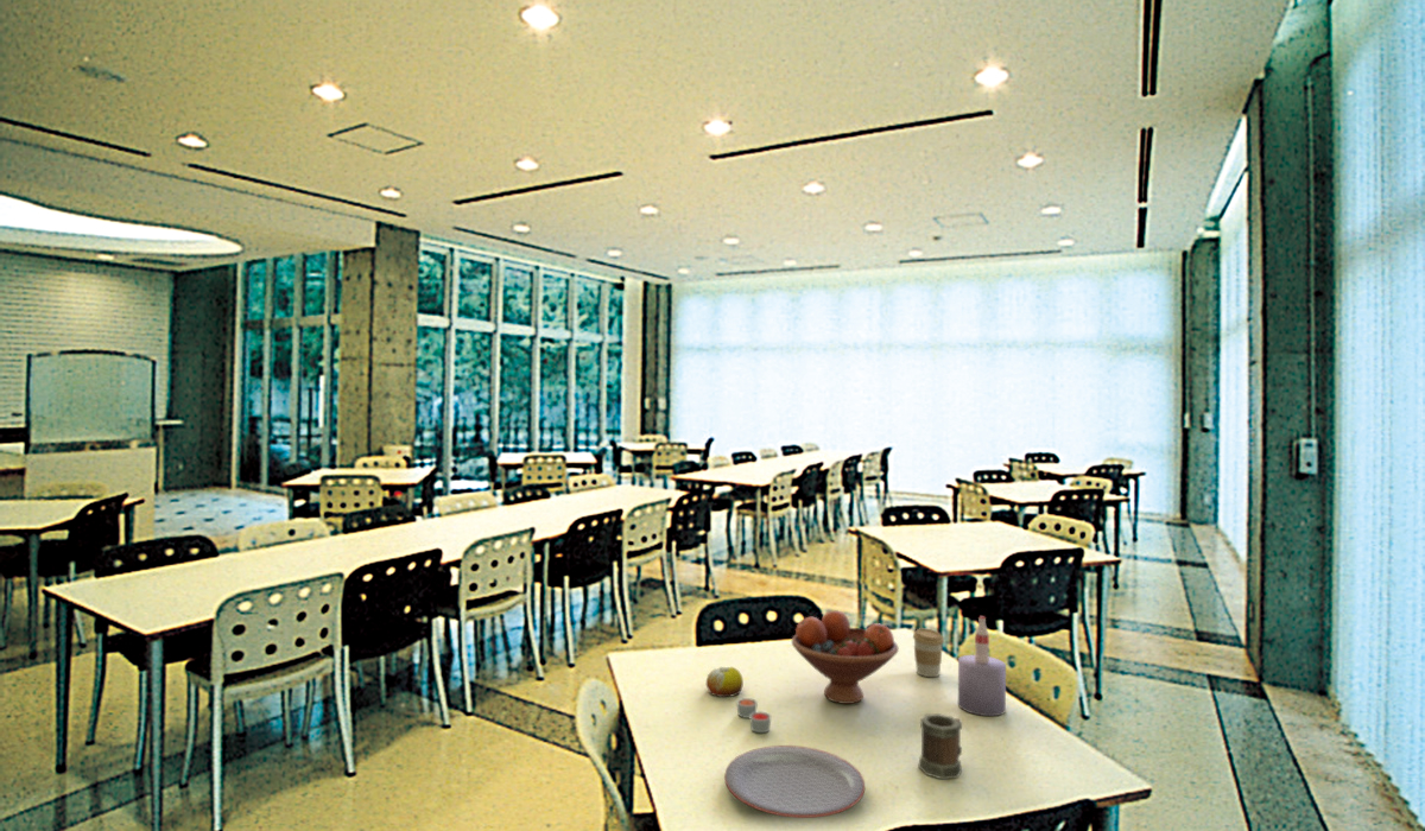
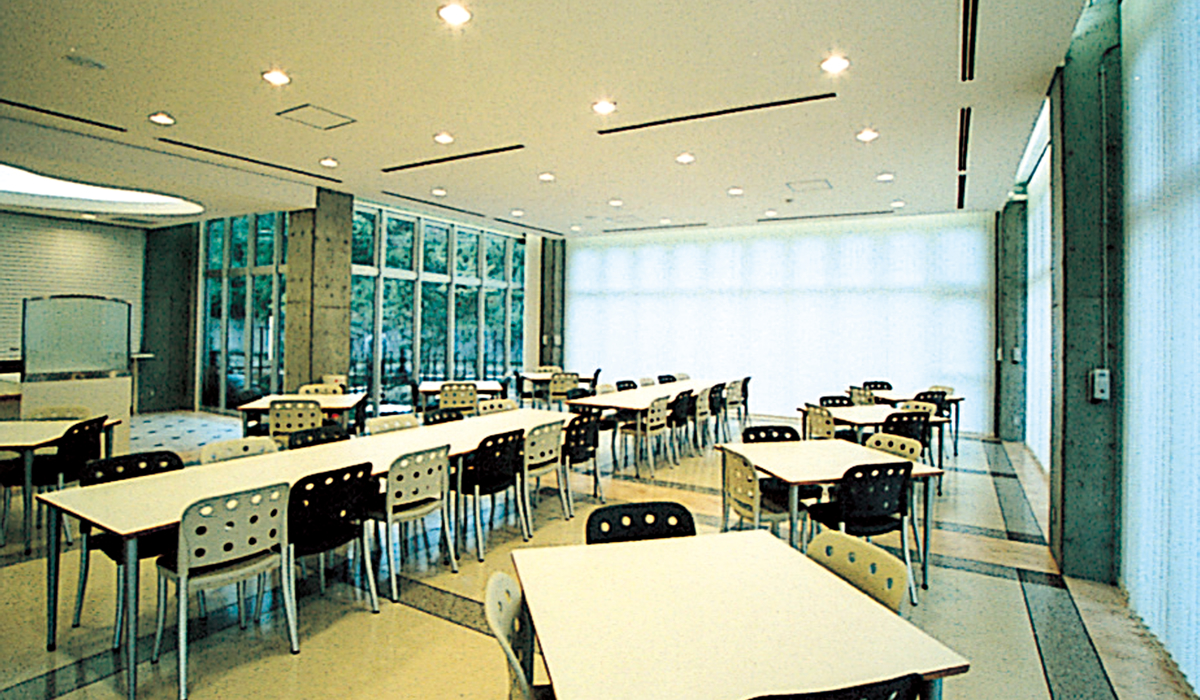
- candle [735,697,772,734]
- coffee cup [912,627,945,678]
- fruit [705,666,745,698]
- plate [723,744,866,819]
- bottle [957,615,1007,717]
- fruit bowl [791,609,900,705]
- mug [917,712,963,780]
